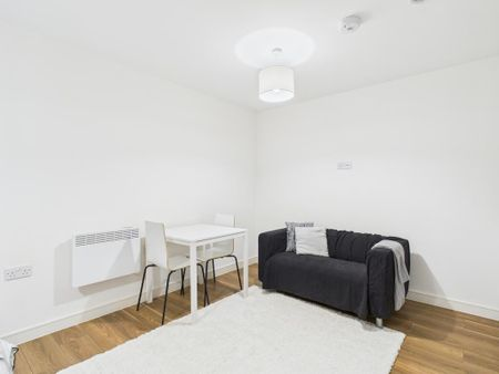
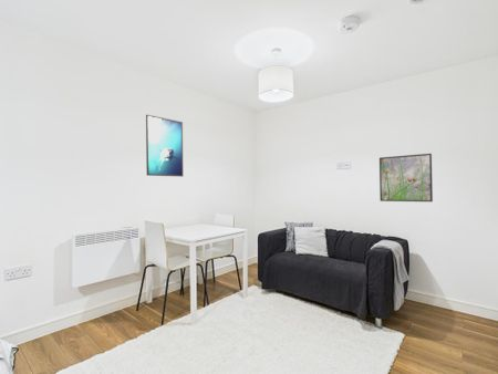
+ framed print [378,153,434,202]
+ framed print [145,114,184,178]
